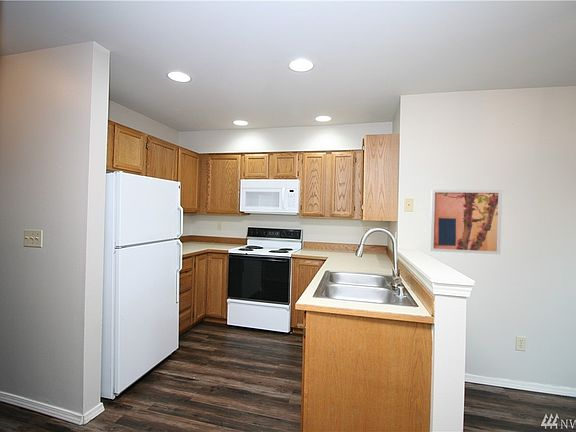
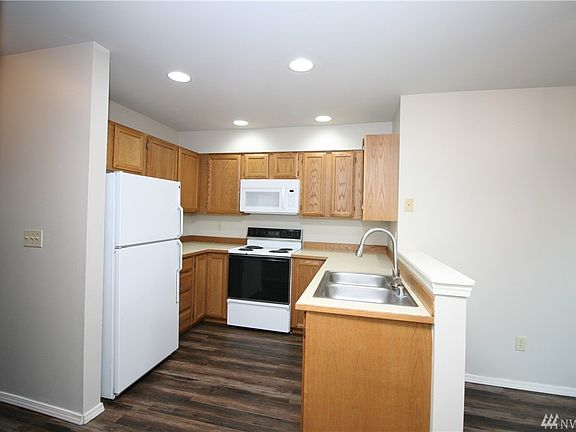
- wall art [429,189,503,255]
